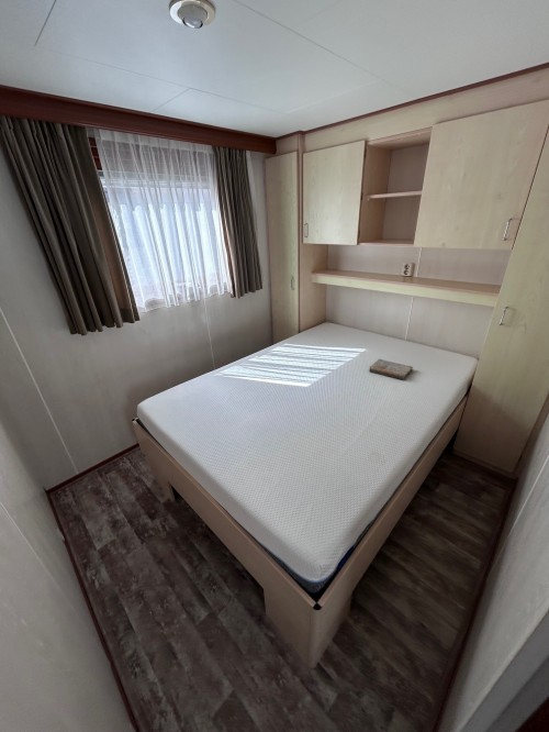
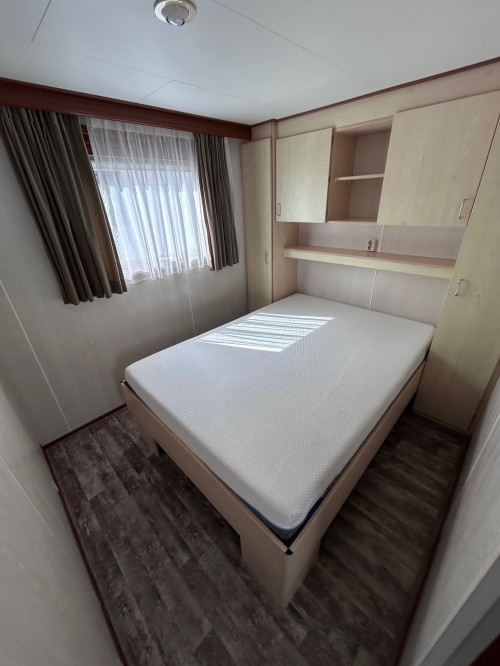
- book [368,358,414,380]
